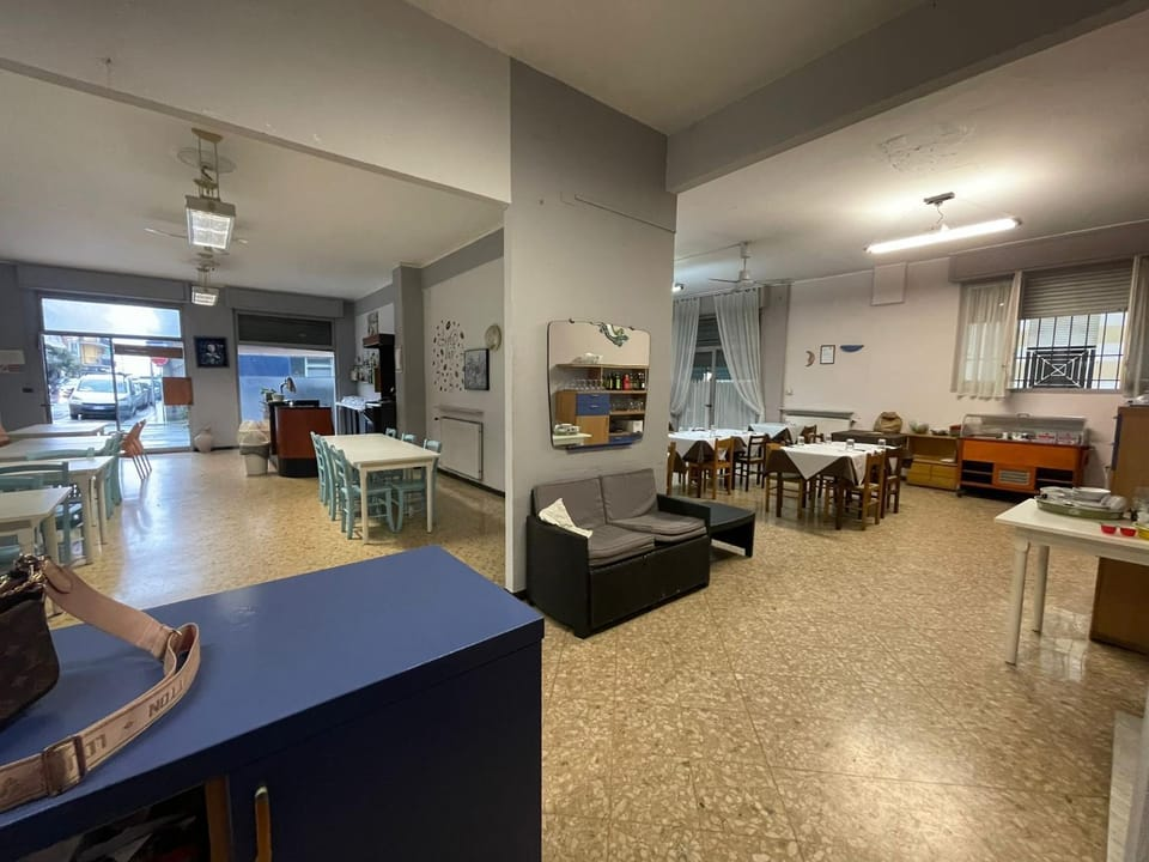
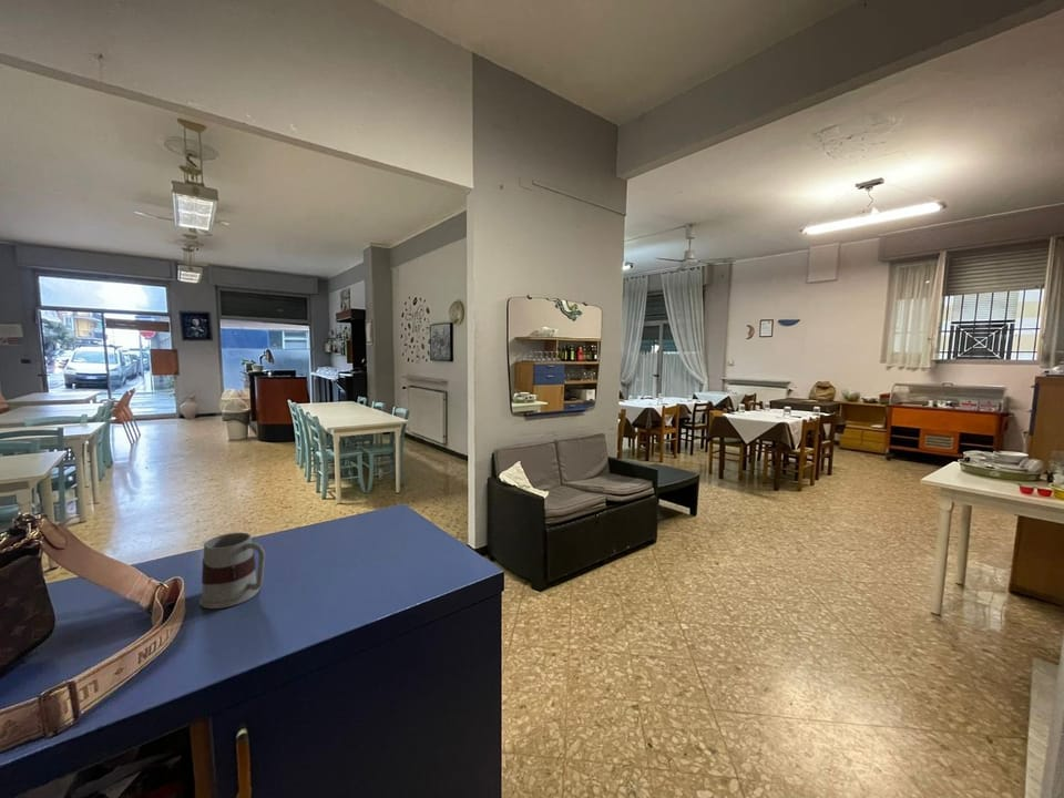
+ mug [198,531,266,610]
